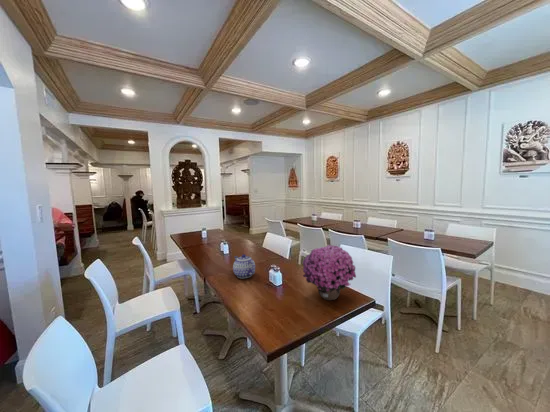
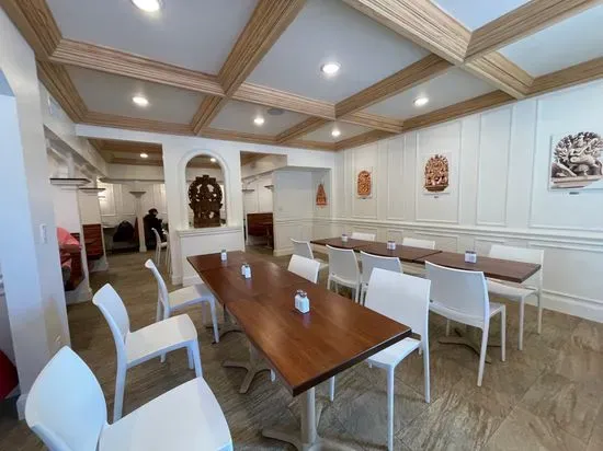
- teapot [232,253,256,279]
- flower [302,244,357,301]
